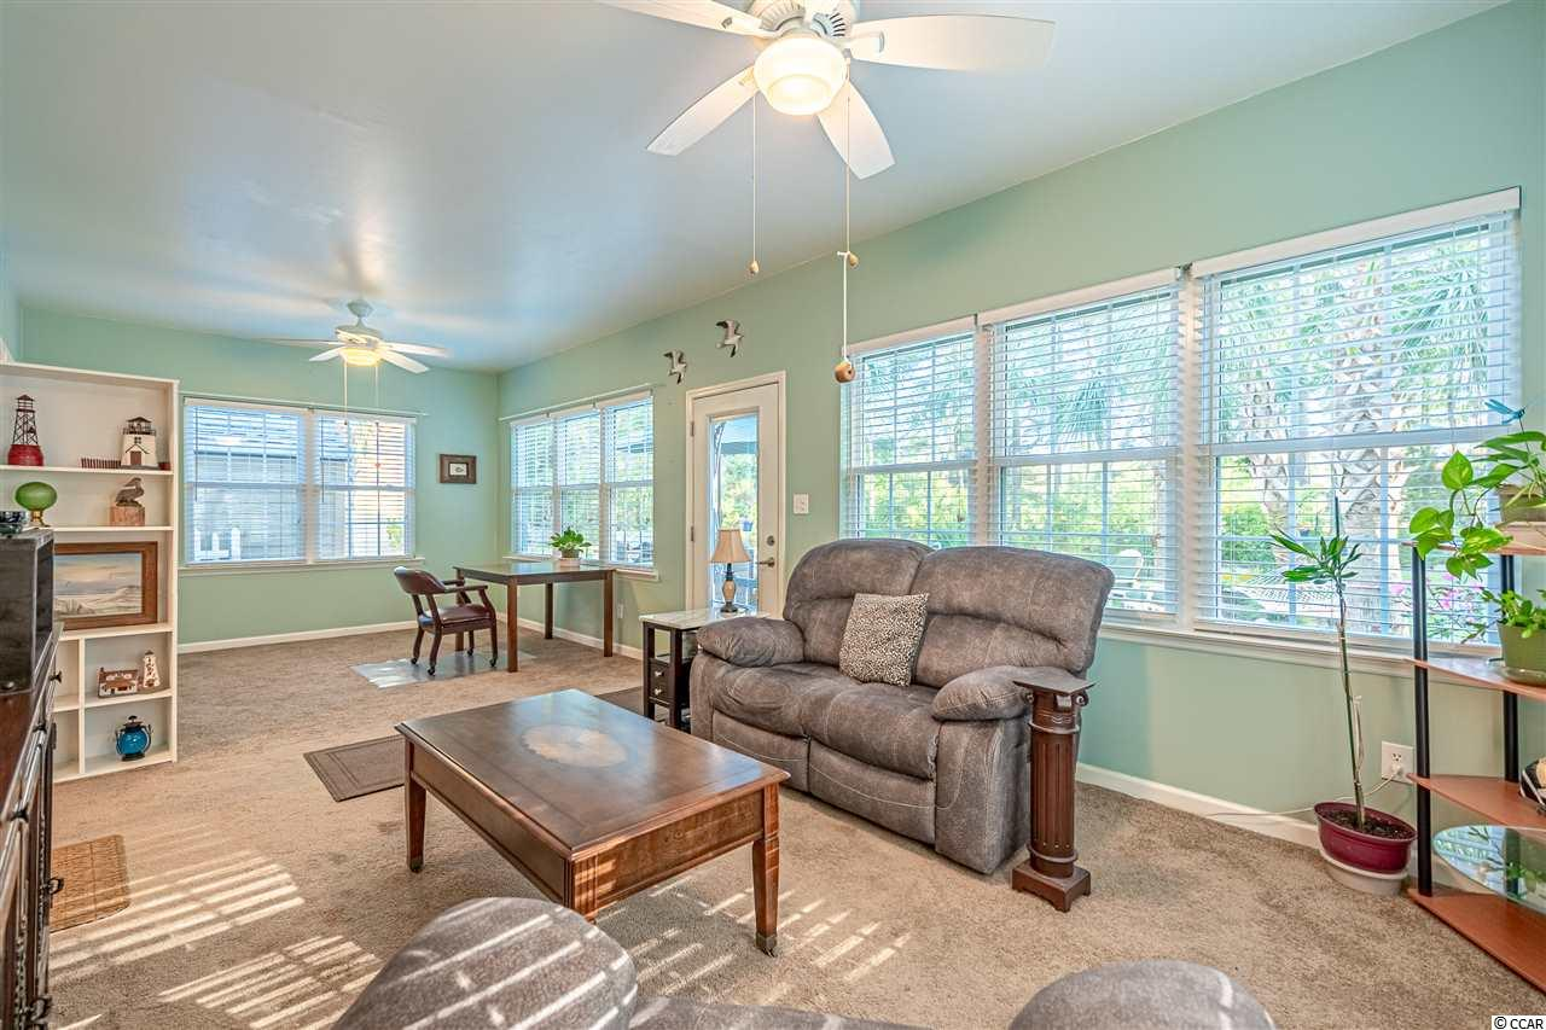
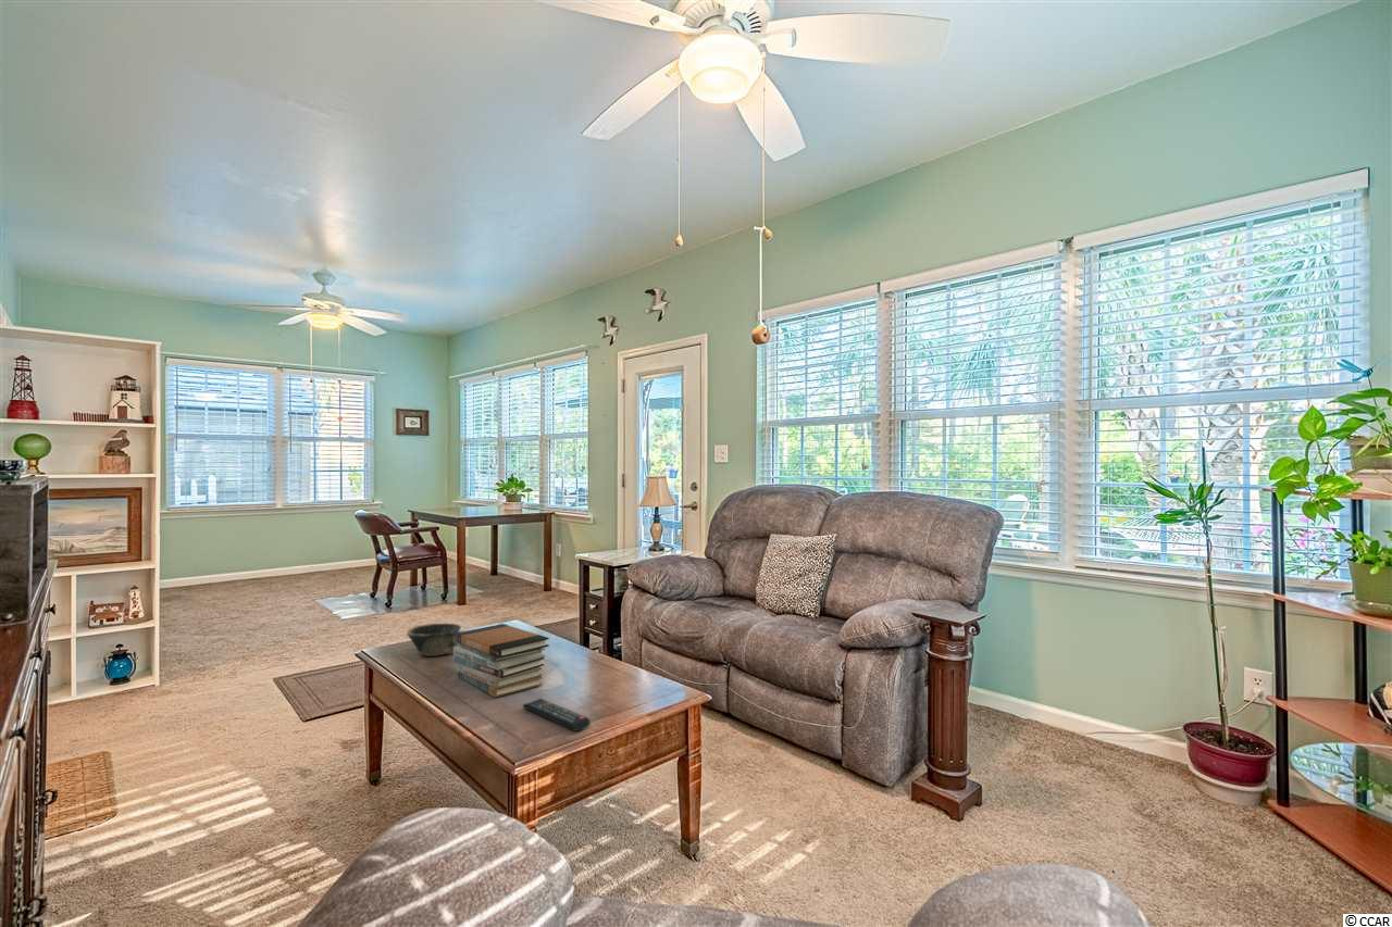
+ book stack [452,623,550,699]
+ bowl [406,623,462,657]
+ remote control [521,698,591,732]
